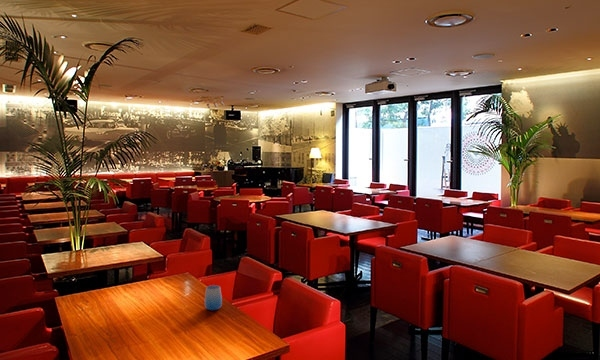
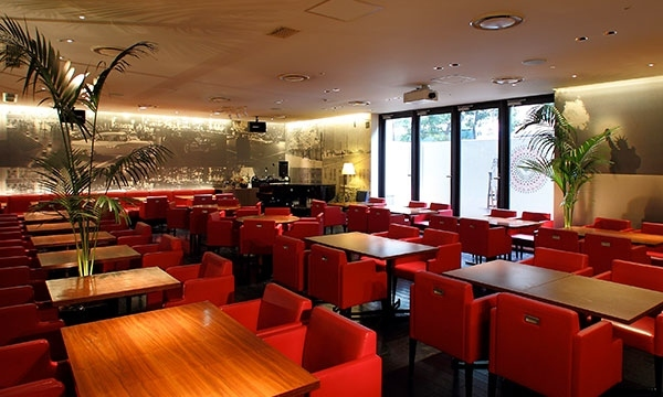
- cup [204,284,223,311]
